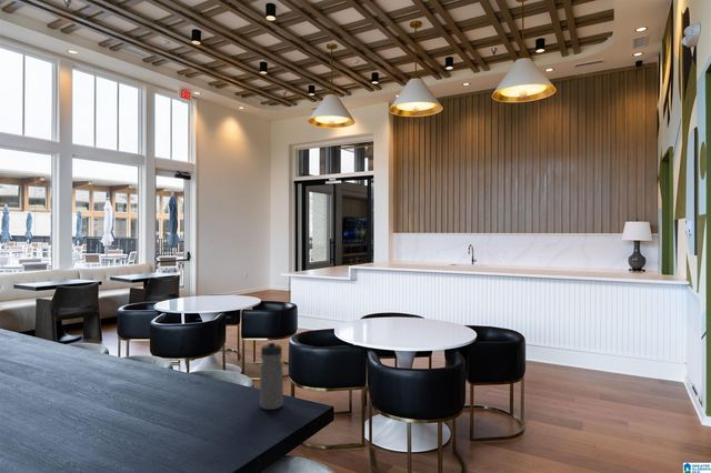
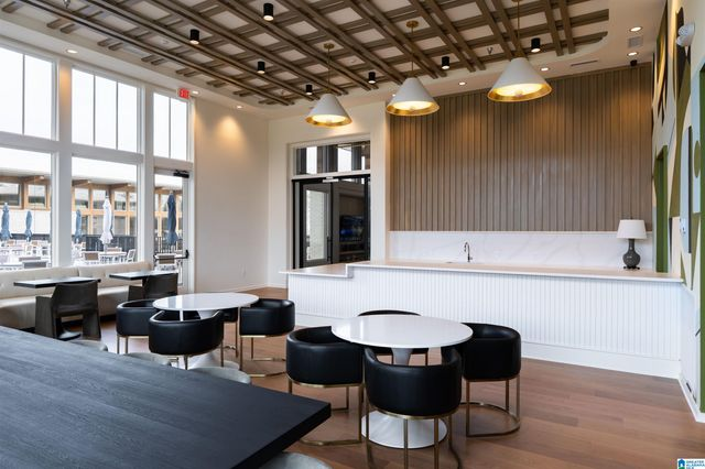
- water bottle [259,340,284,411]
